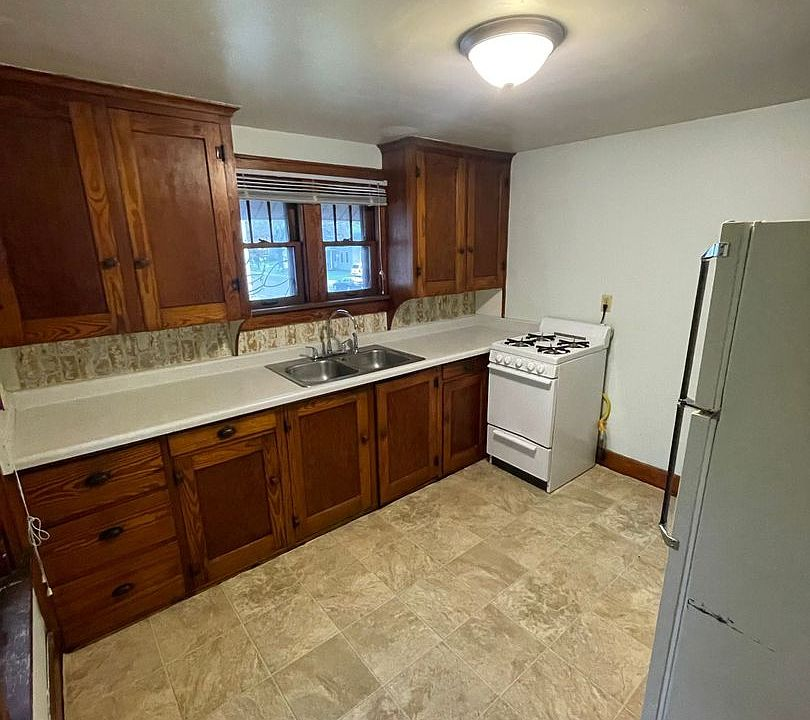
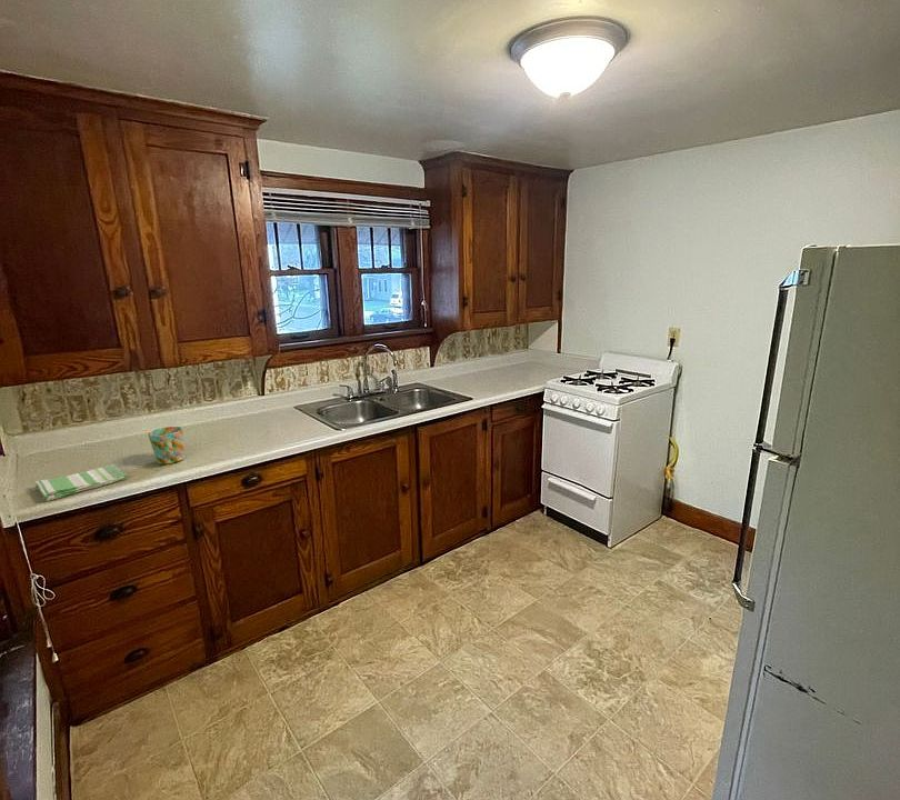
+ mug [147,426,187,466]
+ dish towel [34,463,128,501]
